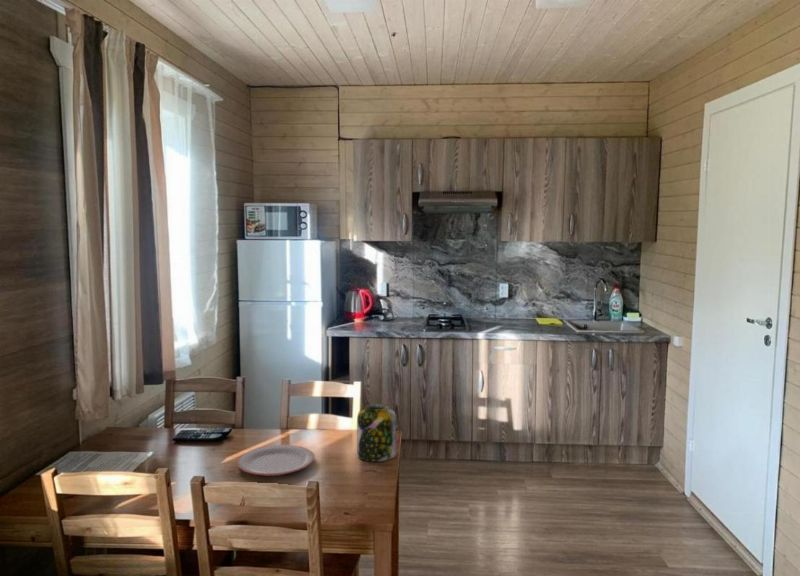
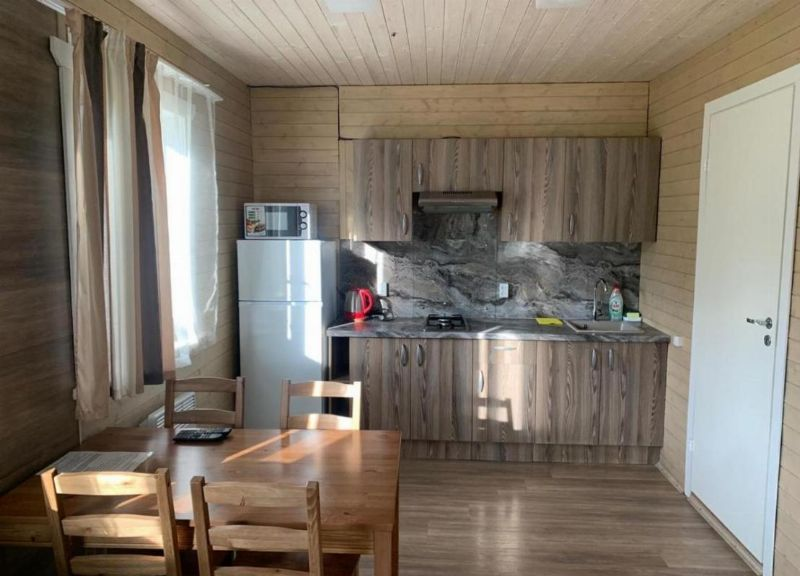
- jar [356,403,397,462]
- plate [236,444,316,477]
